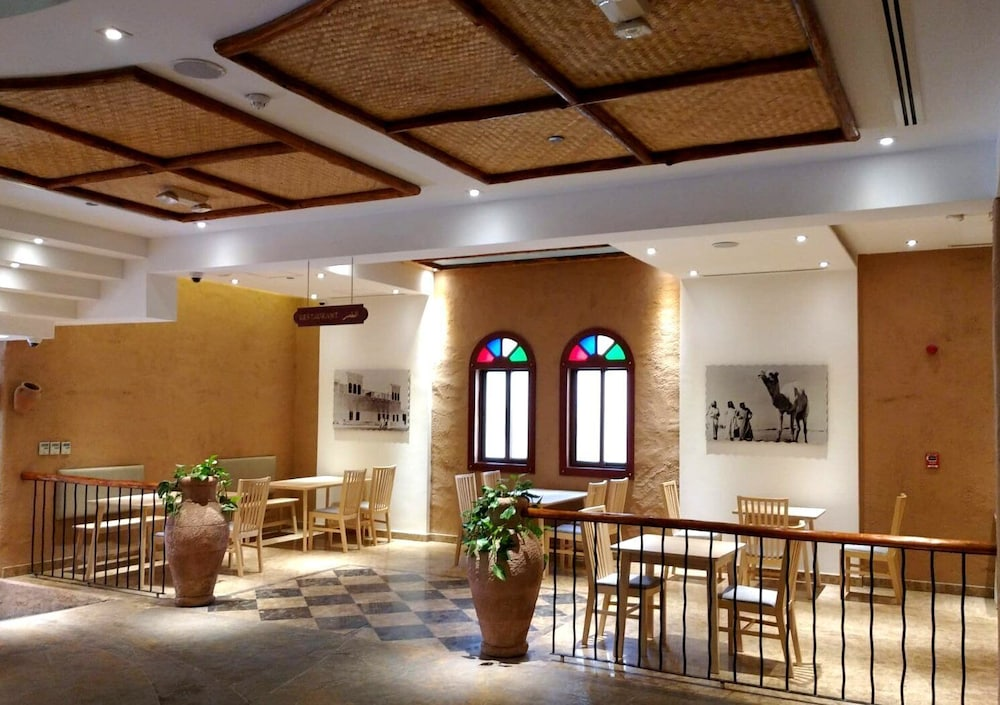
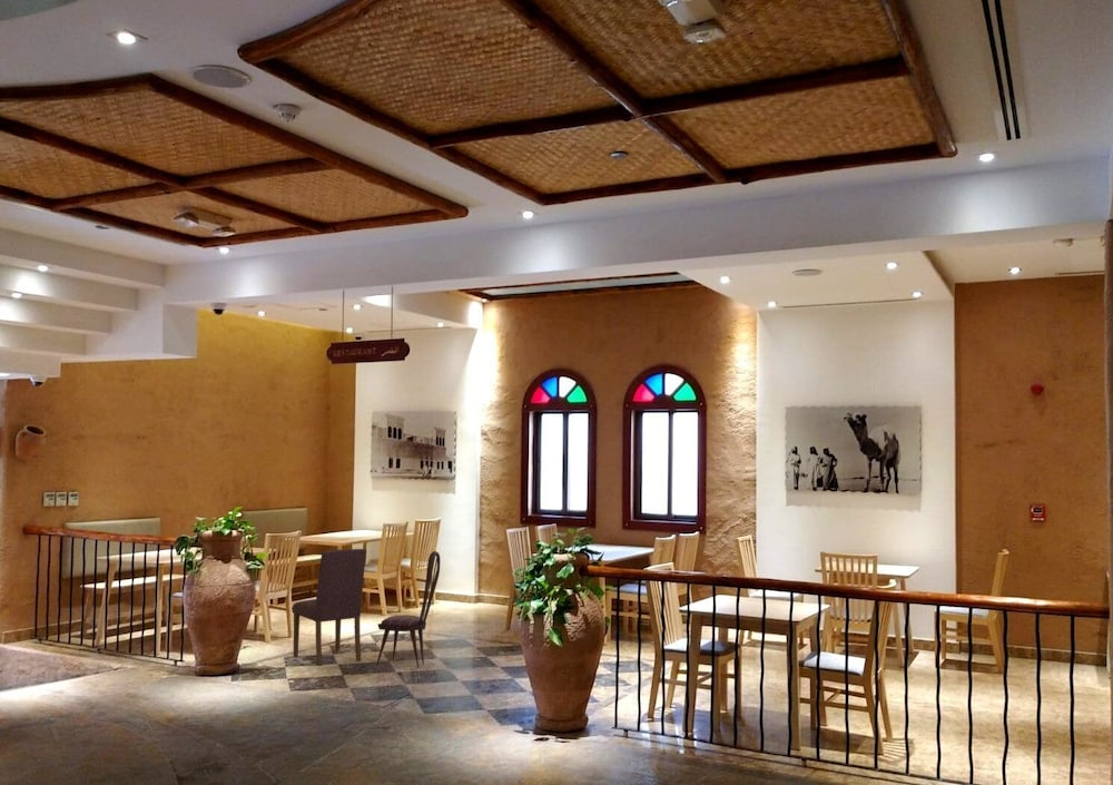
+ dining chair [290,548,367,667]
+ dining chair [375,550,441,669]
